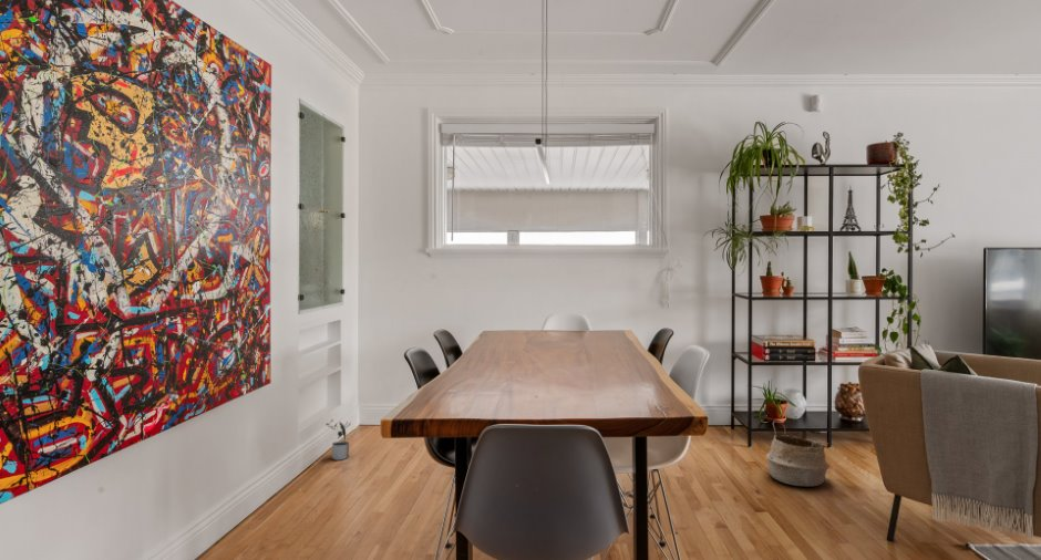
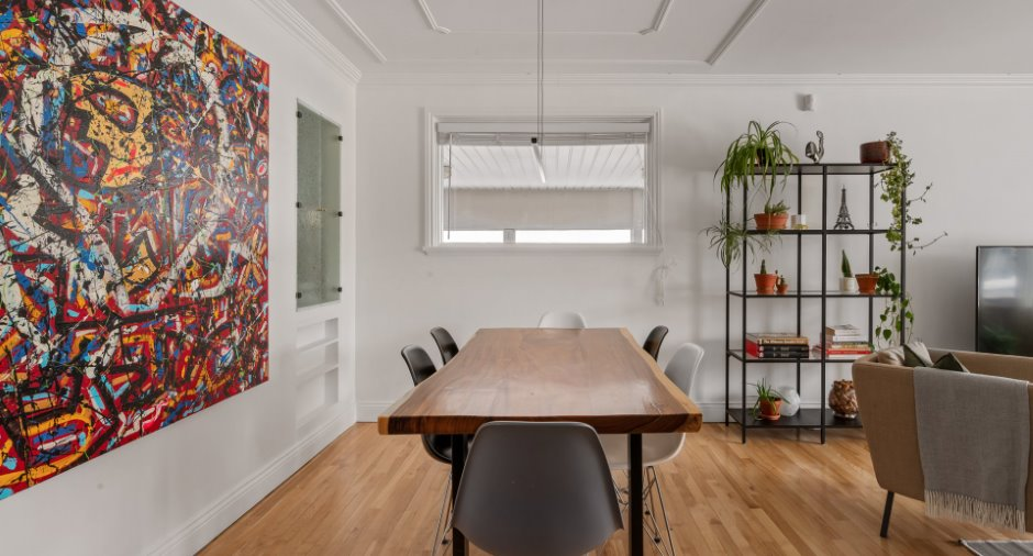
- woven basket [765,419,831,487]
- potted plant [326,418,352,462]
